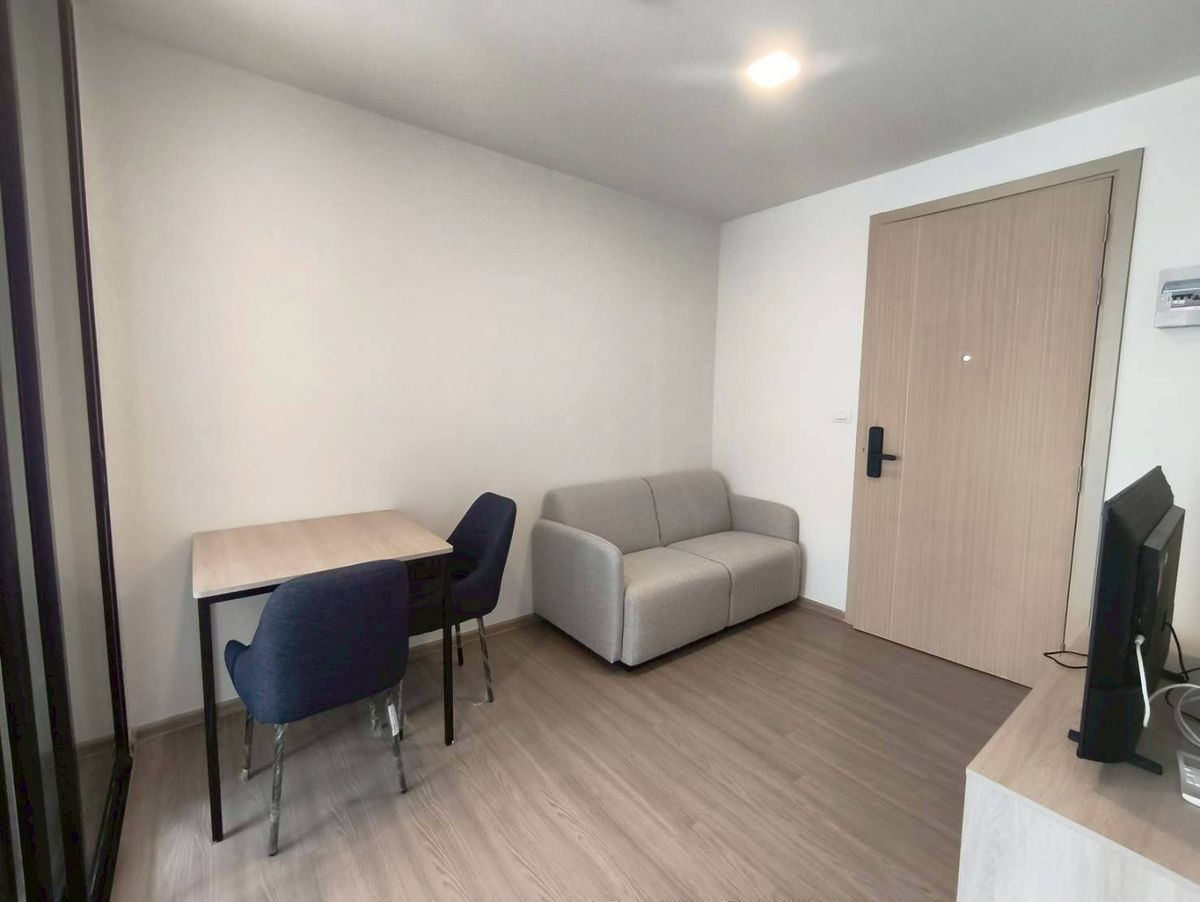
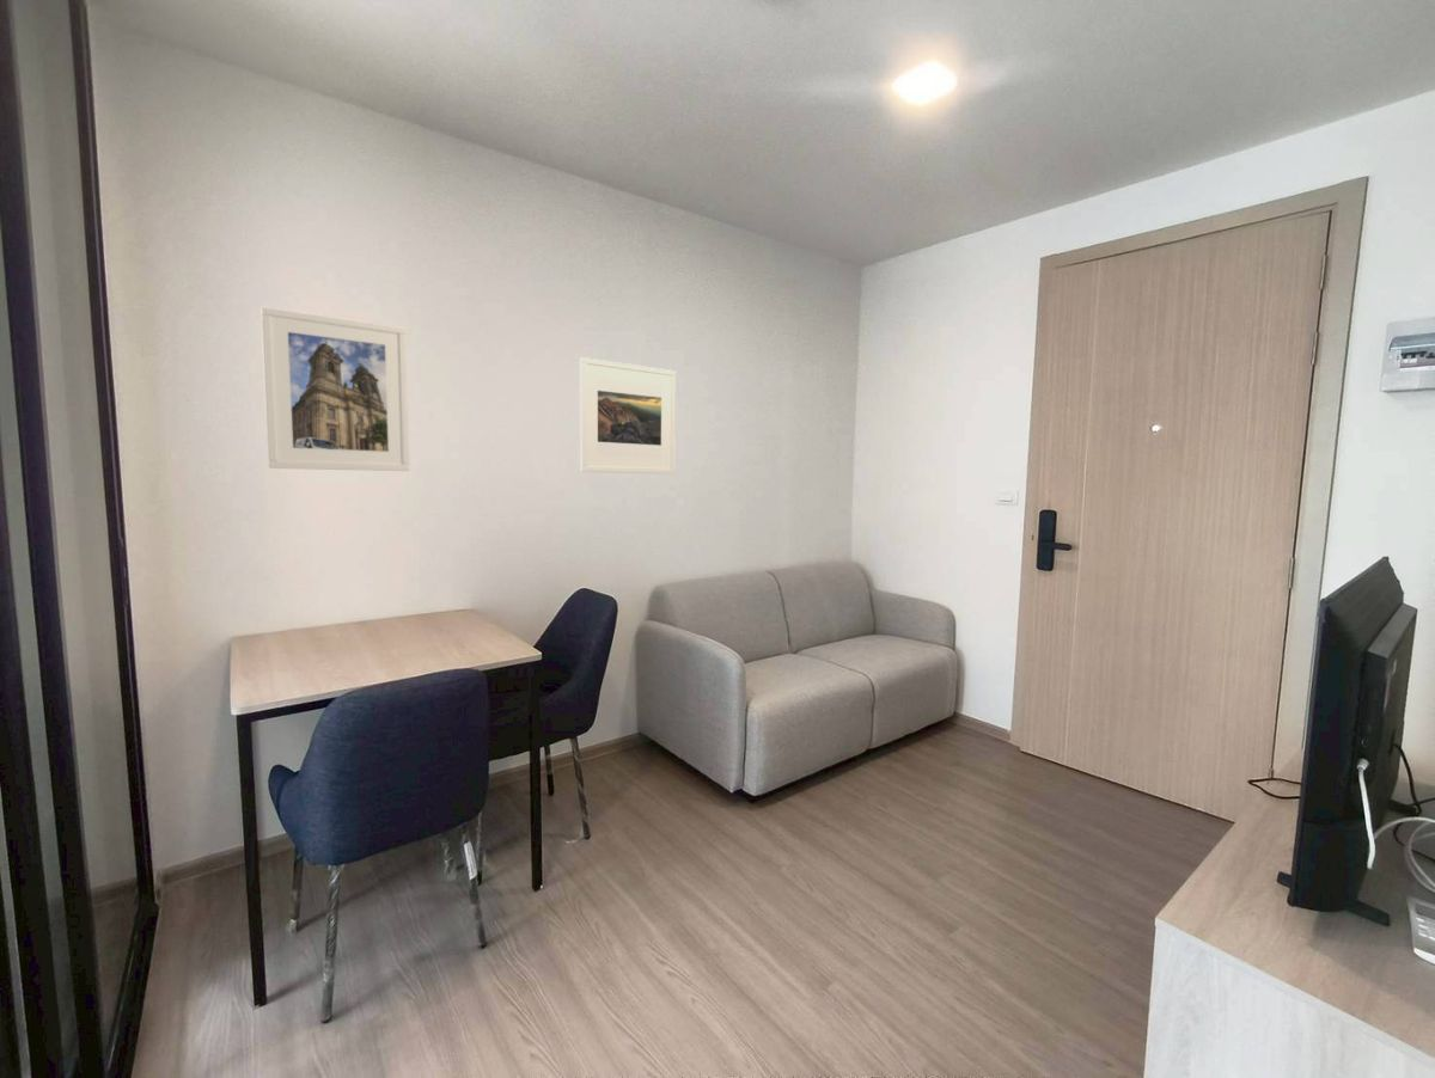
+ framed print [259,306,411,472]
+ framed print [579,356,677,474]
